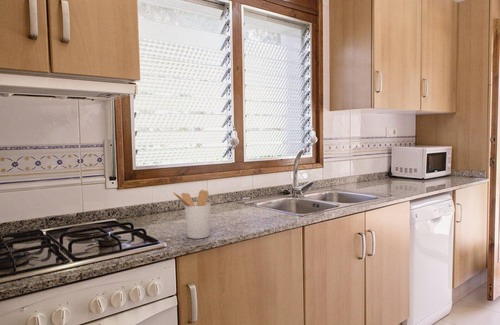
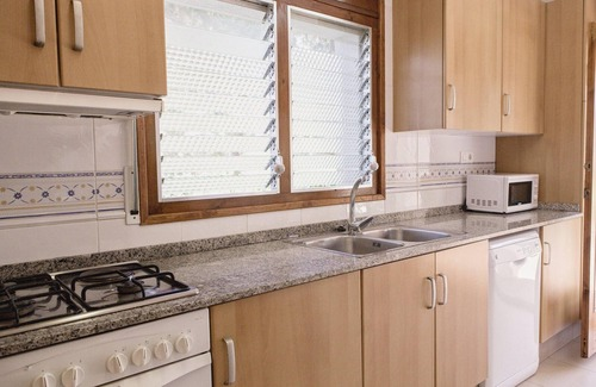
- utensil holder [172,189,212,240]
